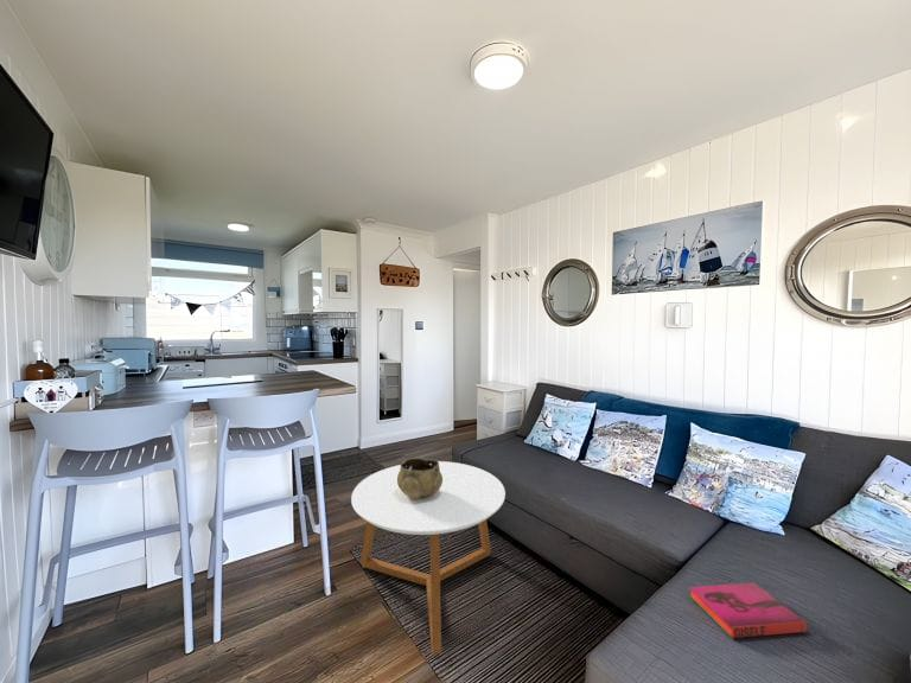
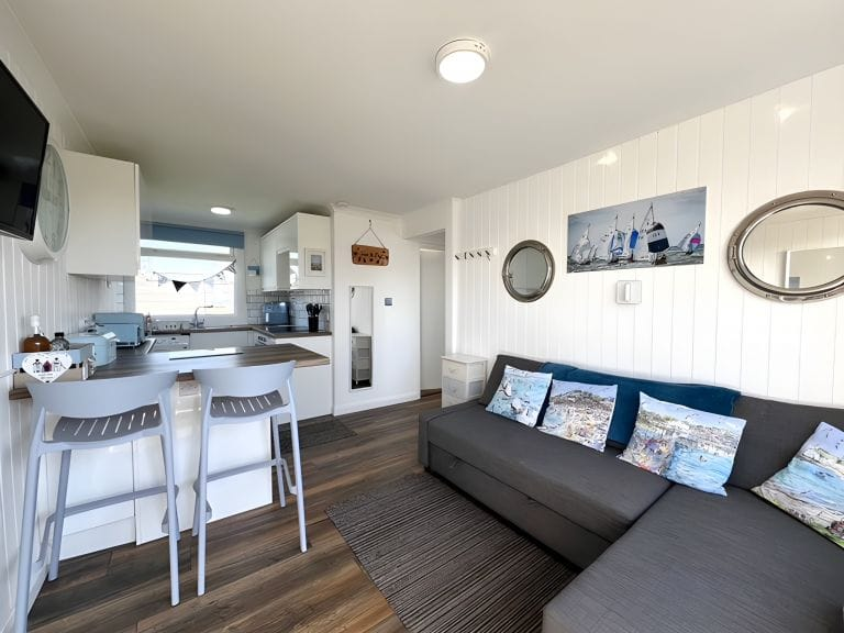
- coffee table [350,460,507,656]
- decorative bowl [397,458,442,499]
- hardback book [688,581,808,639]
